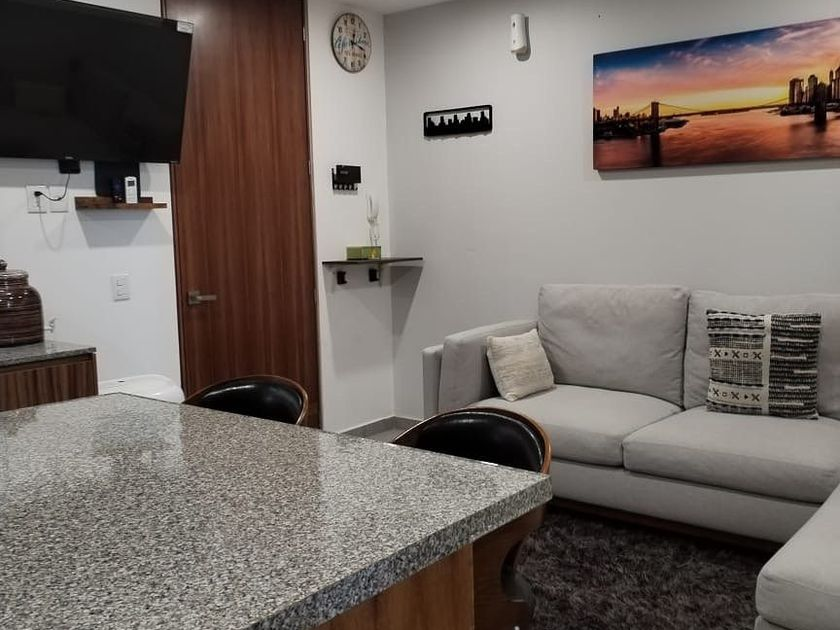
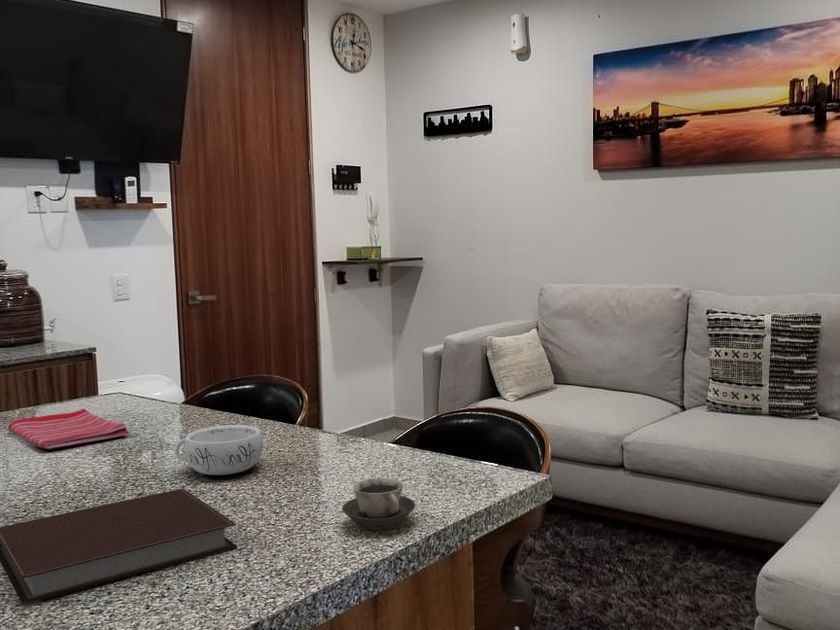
+ dish towel [7,408,129,450]
+ notebook [0,488,238,606]
+ decorative bowl [174,424,264,476]
+ cup [341,477,416,532]
